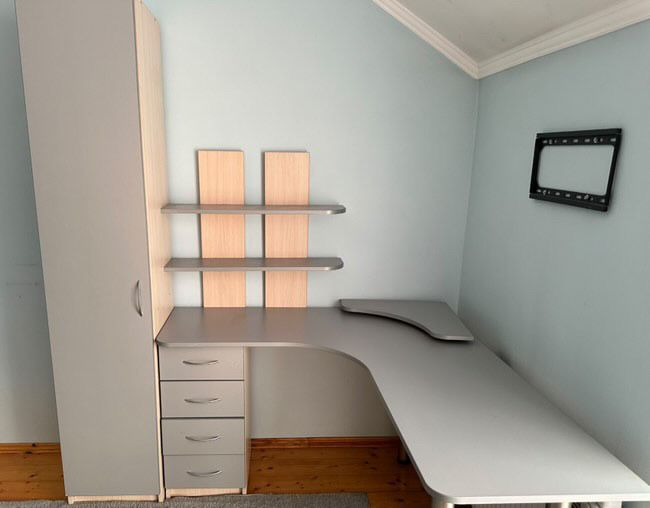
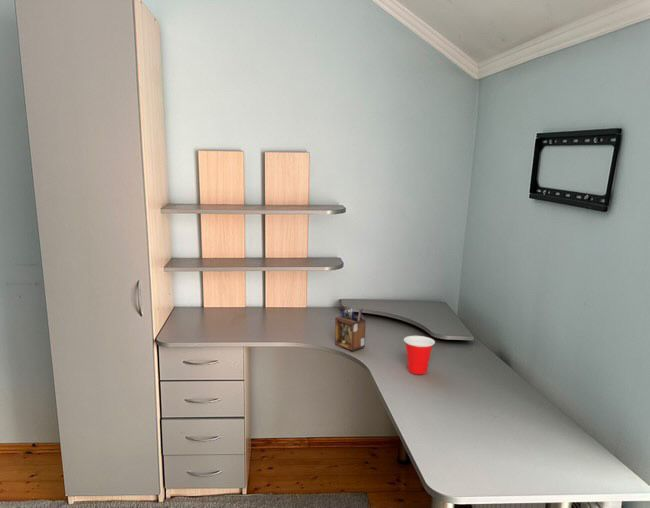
+ desk organizer [334,305,366,352]
+ cup [403,335,436,375]
